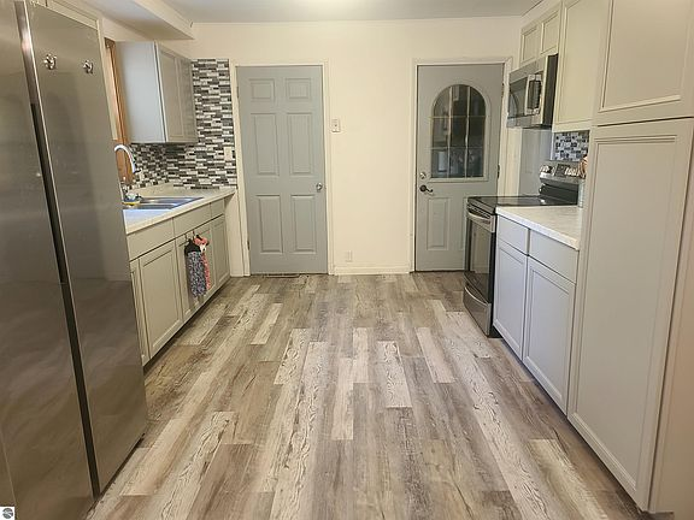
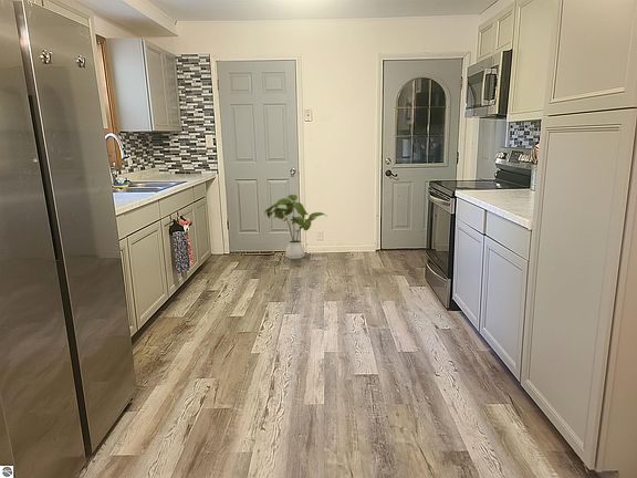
+ house plant [263,194,328,260]
